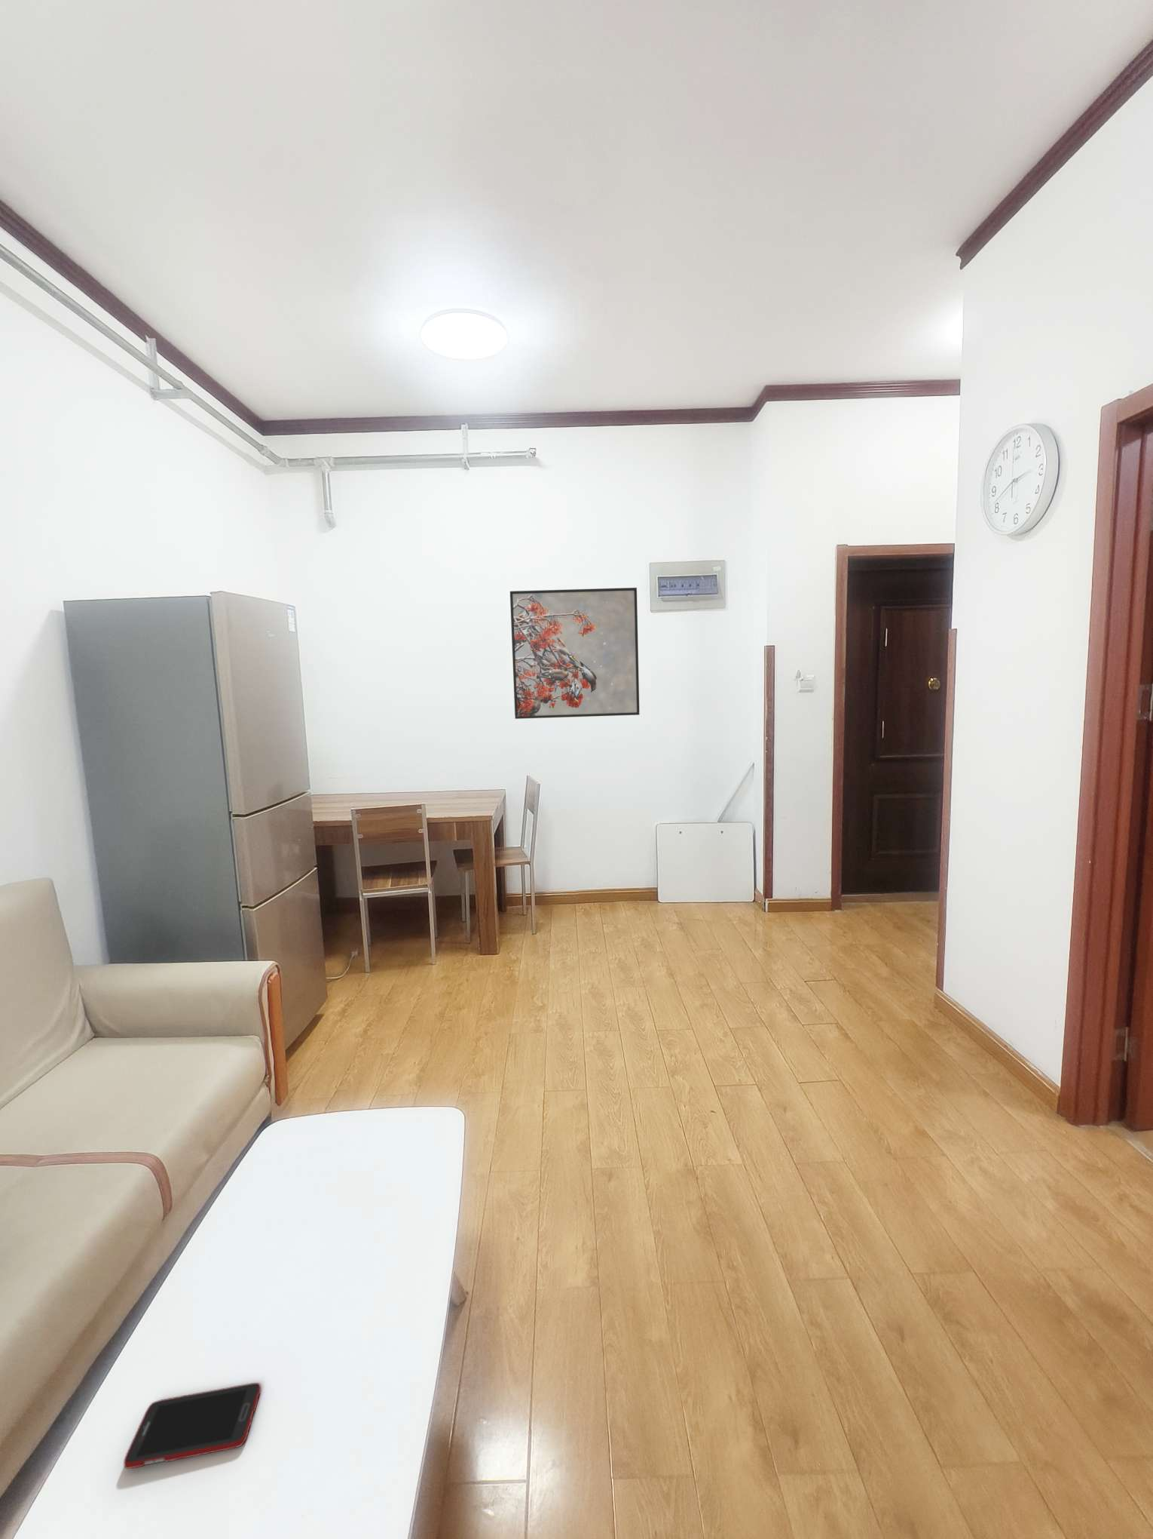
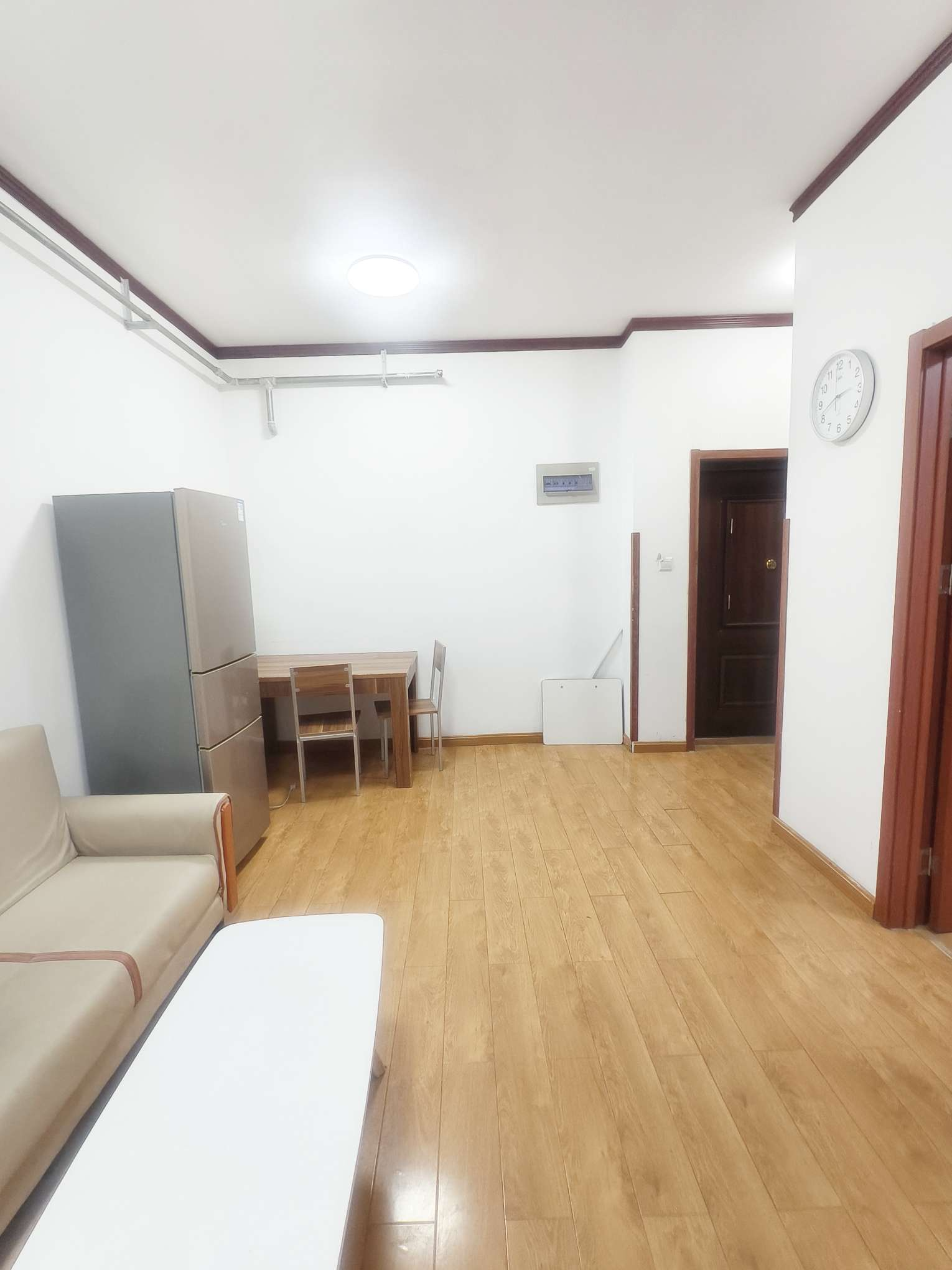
- cell phone [122,1383,262,1470]
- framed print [510,587,641,720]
